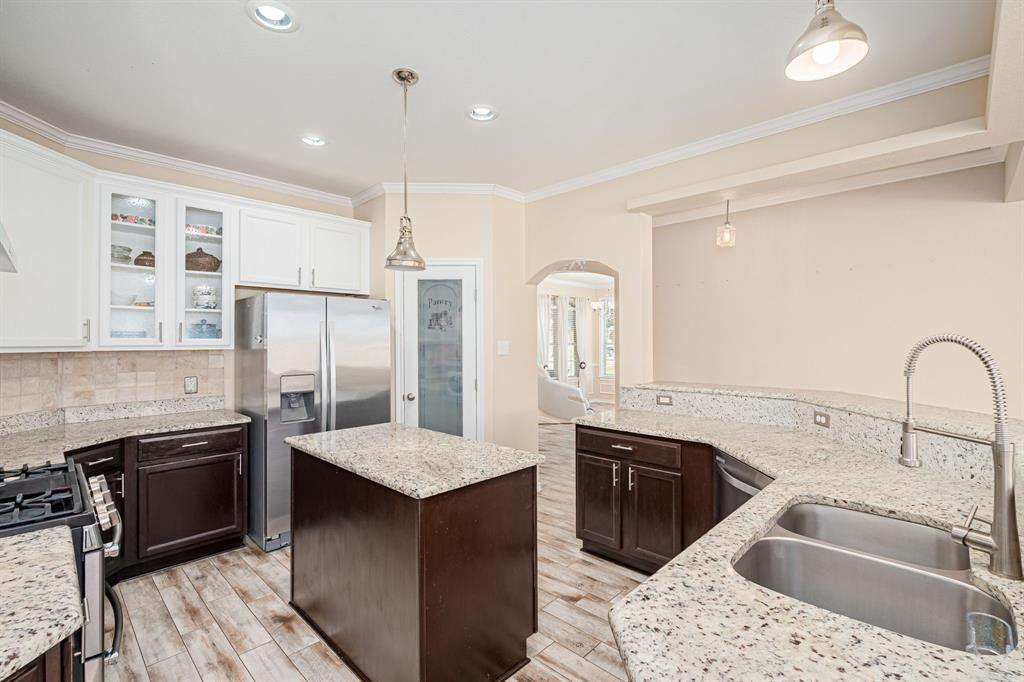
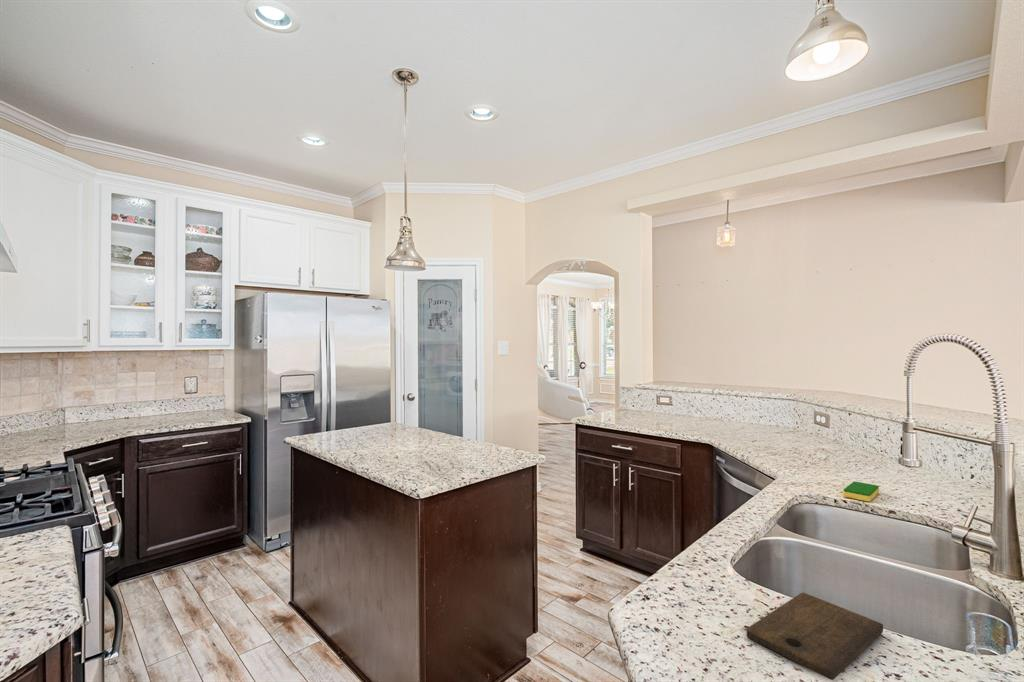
+ dish sponge [842,481,880,503]
+ cutting board [746,592,884,681]
